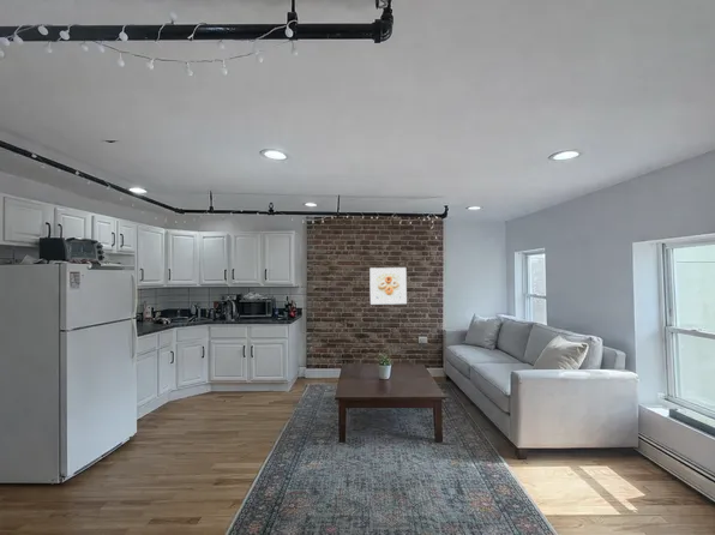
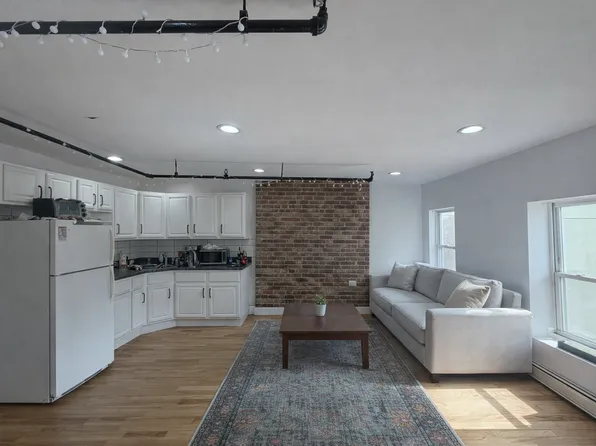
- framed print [368,266,408,306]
